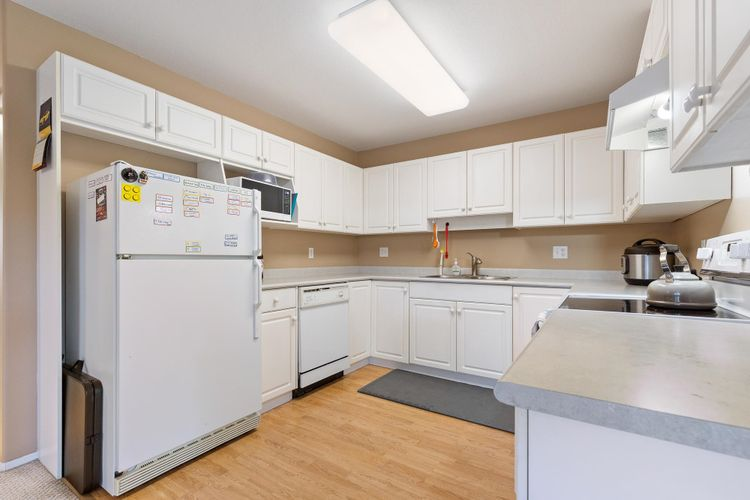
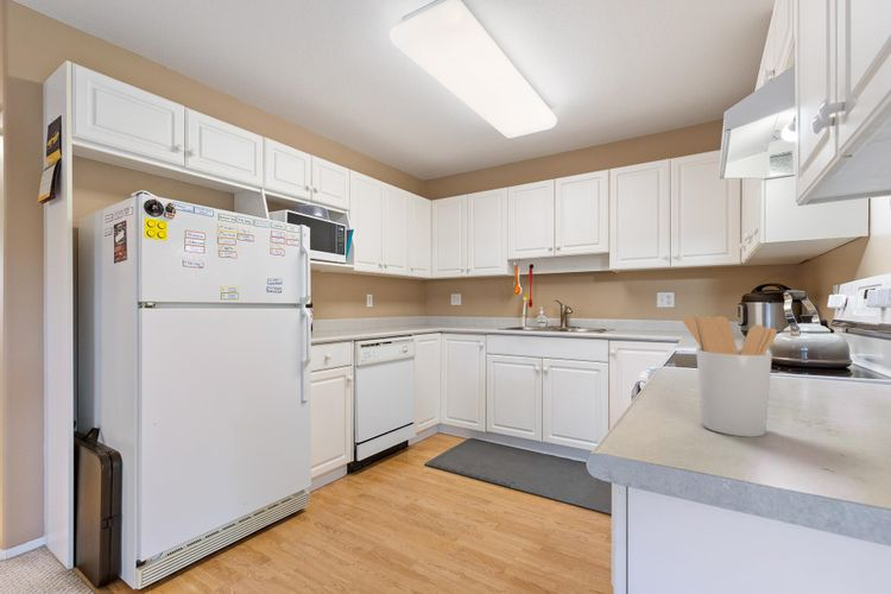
+ utensil holder [681,312,778,438]
